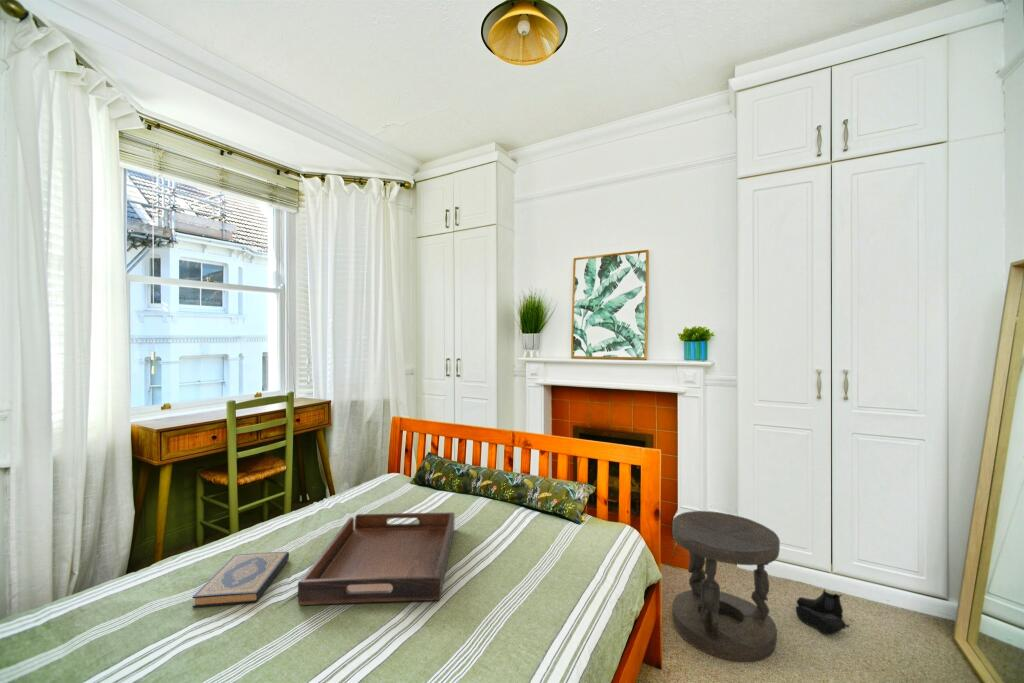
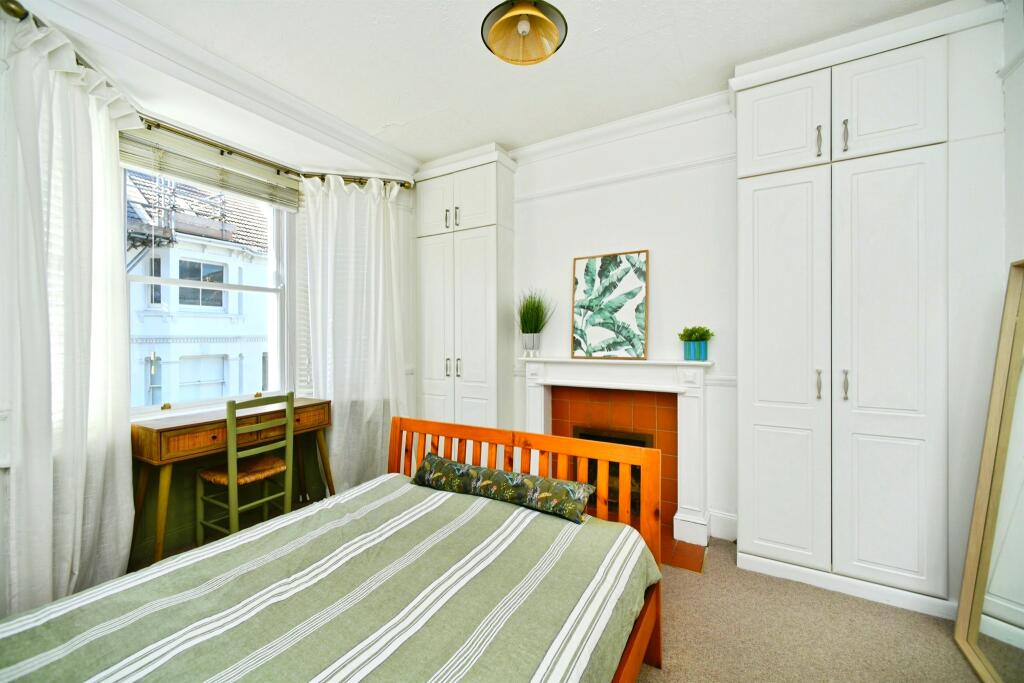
- boots [795,588,850,636]
- hardback book [191,551,290,608]
- stool [671,510,781,663]
- serving tray [297,512,455,606]
